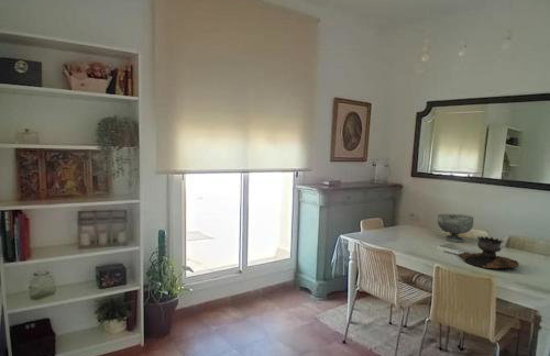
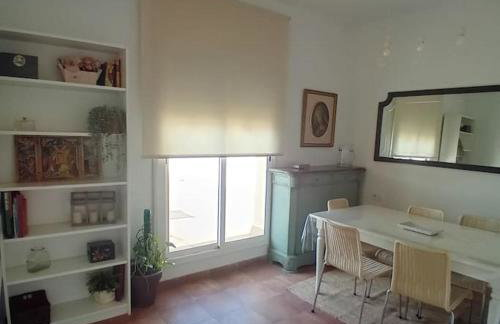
- decorative bowl [437,213,474,243]
- brazier [458,235,520,269]
